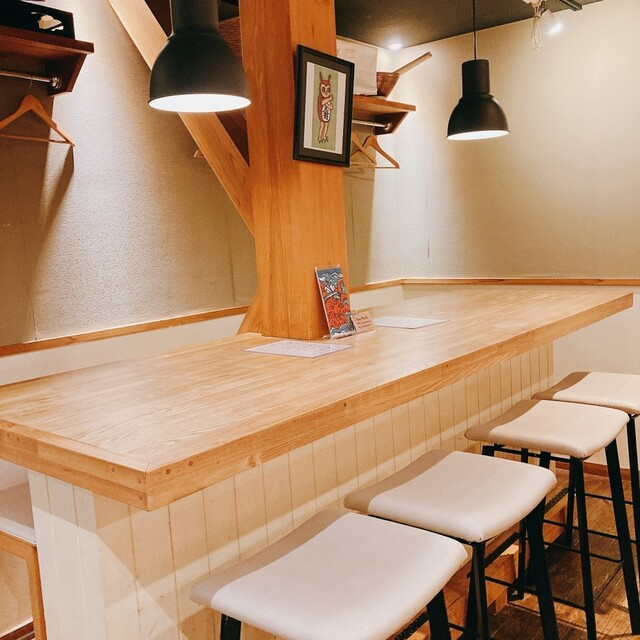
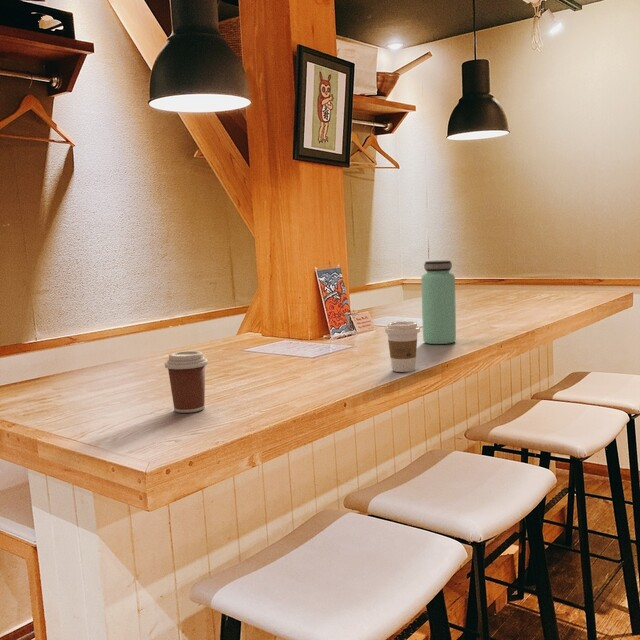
+ coffee cup [164,350,209,414]
+ coffee cup [384,320,421,373]
+ bottle [420,260,457,345]
